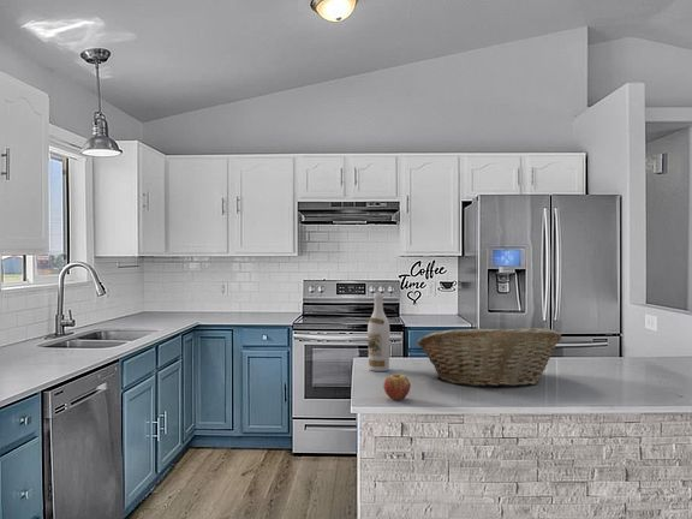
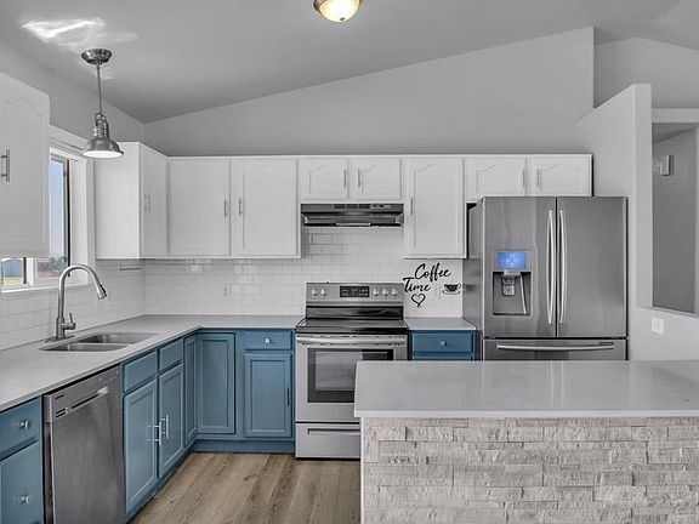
- fruit [382,372,411,400]
- fruit basket [417,327,562,388]
- wine bottle [366,292,390,372]
